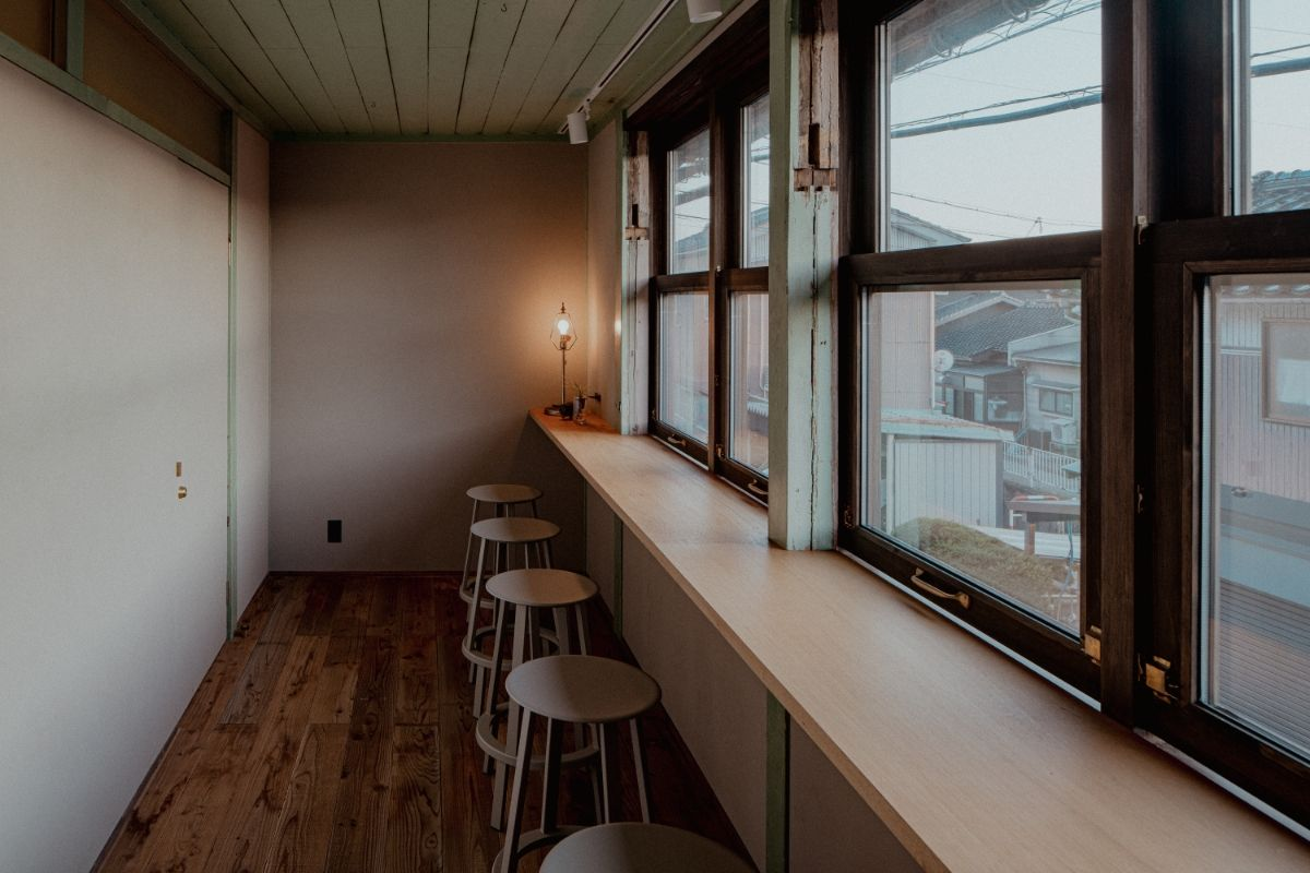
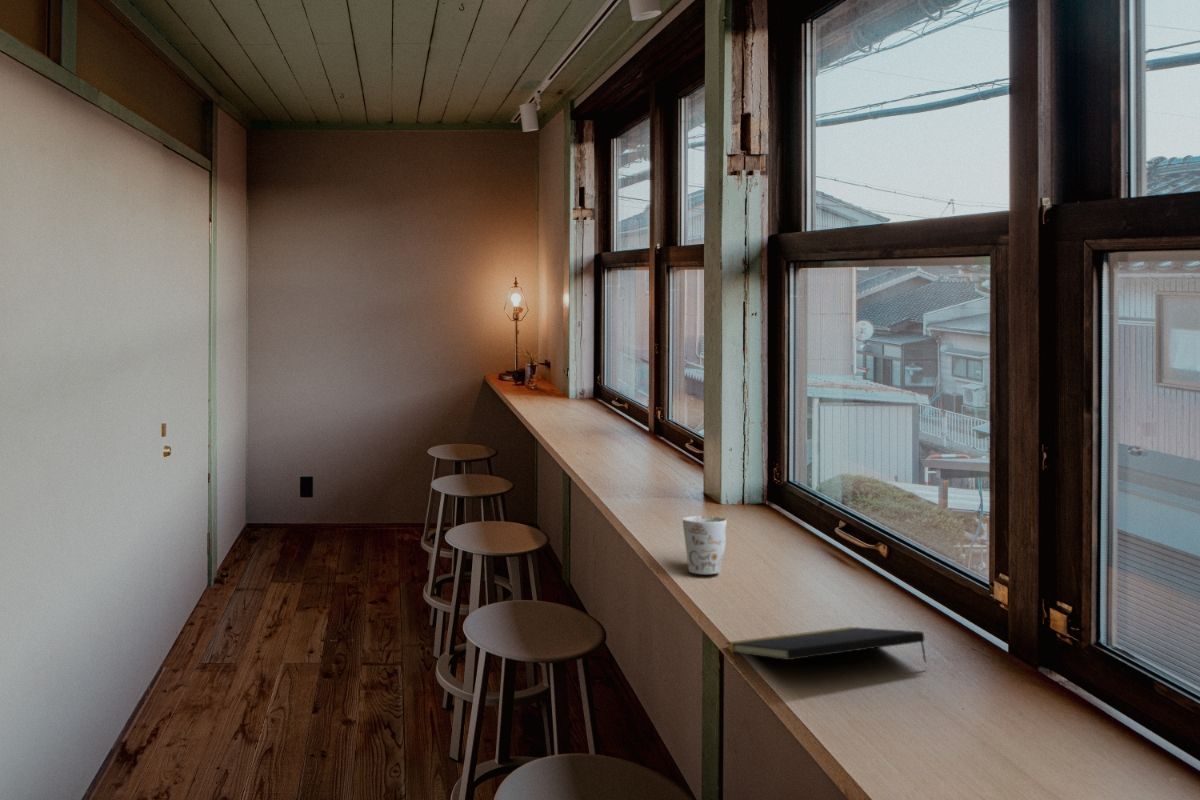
+ mug [682,515,728,575]
+ notepad [725,626,928,664]
